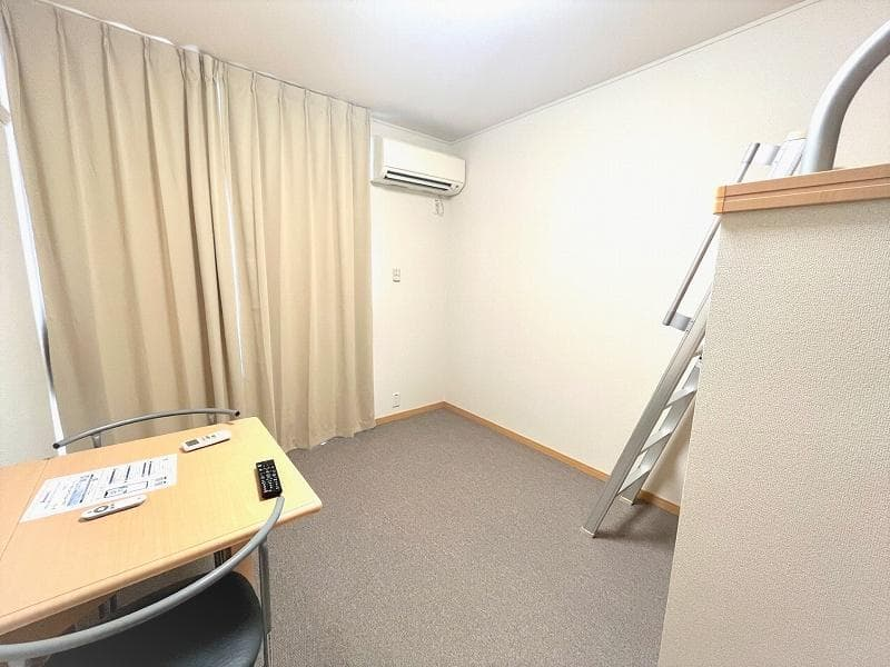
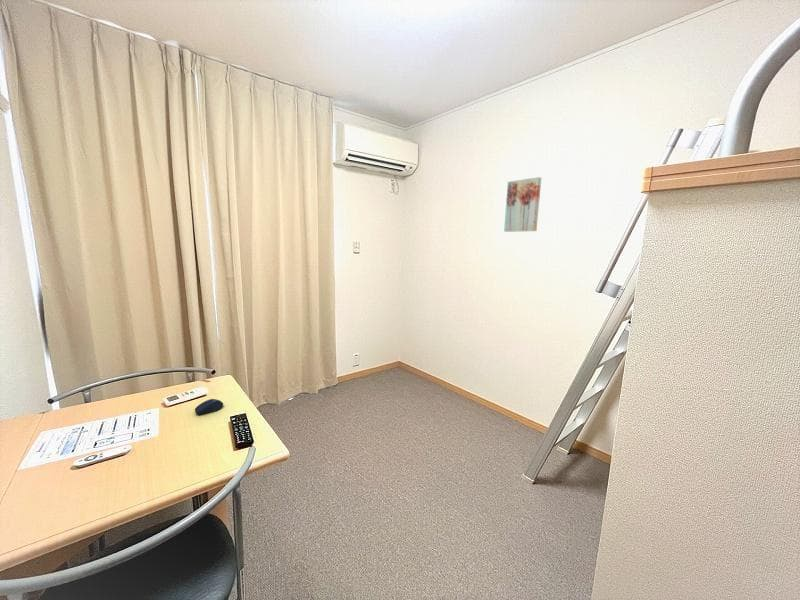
+ computer mouse [194,398,224,416]
+ wall art [503,176,542,233]
